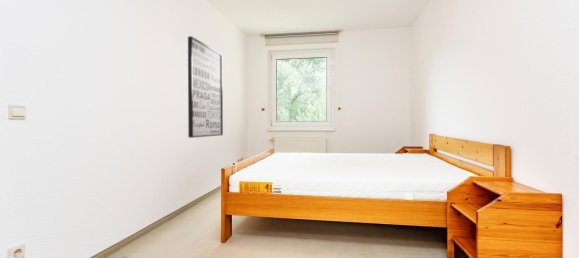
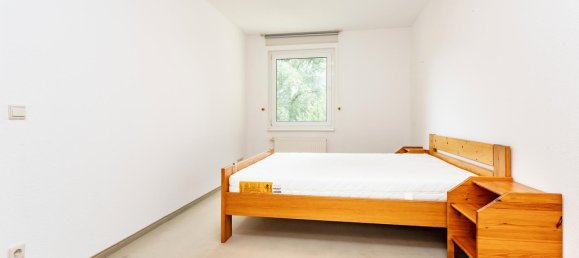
- wall art [187,35,224,139]
